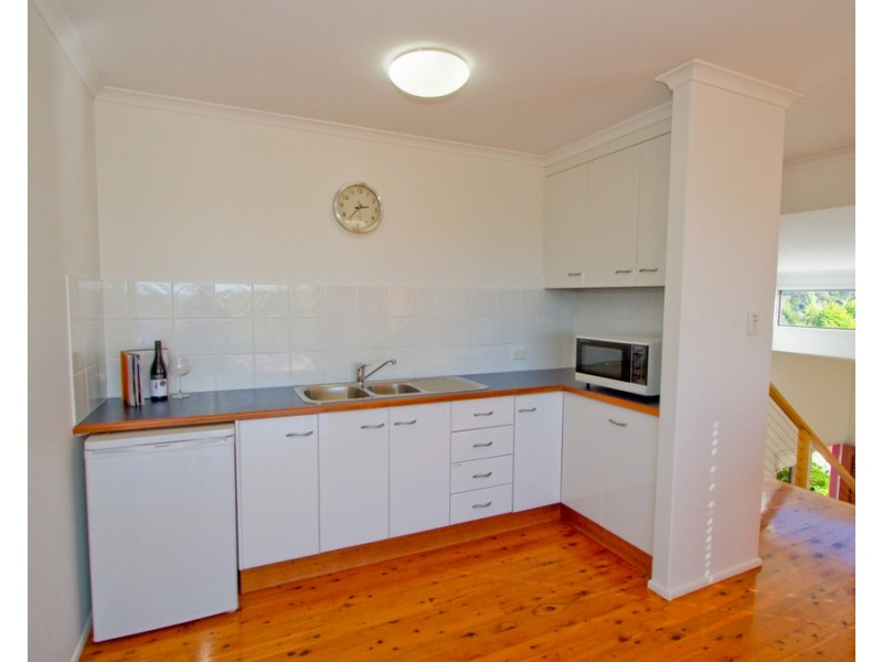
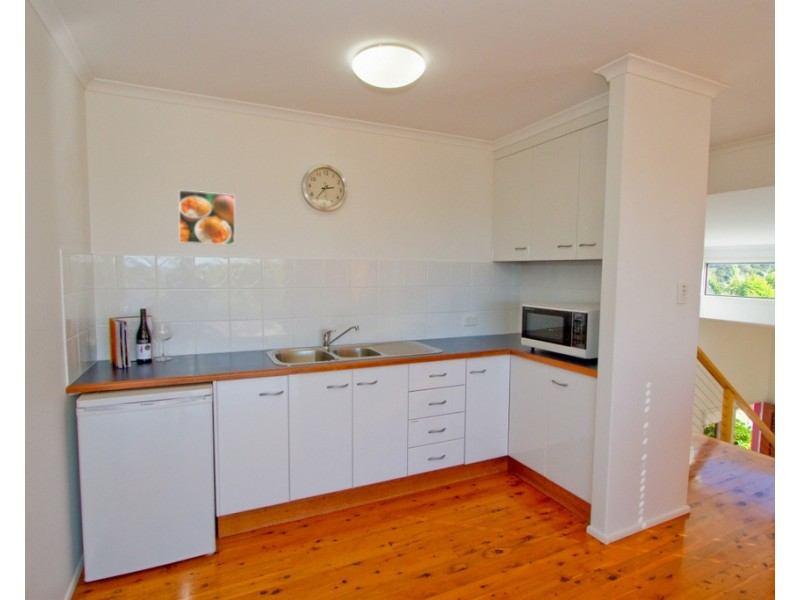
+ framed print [178,189,236,246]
